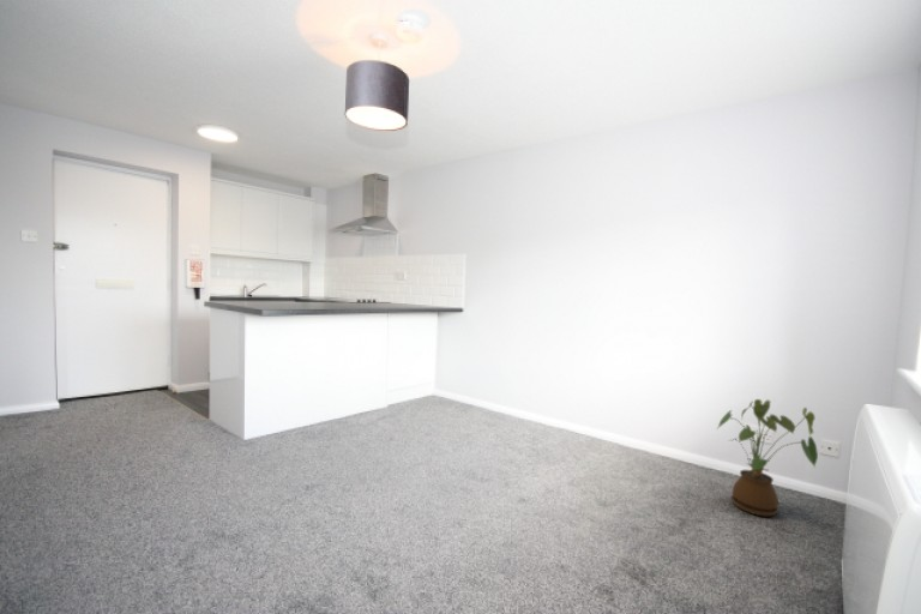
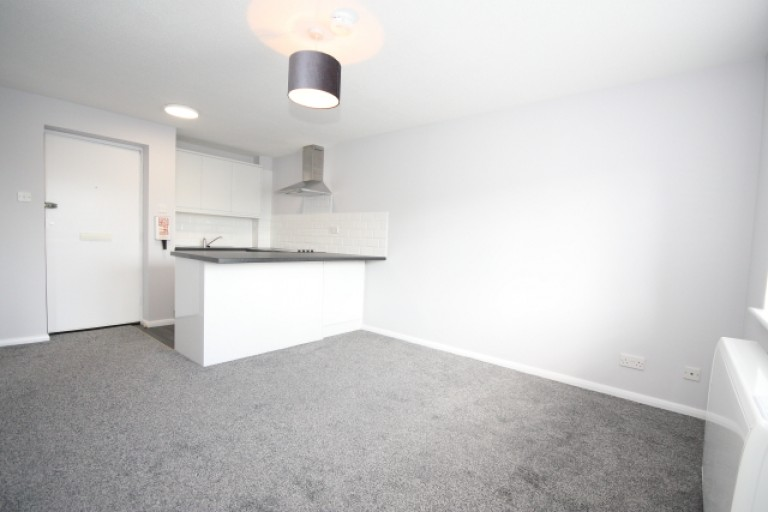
- house plant [717,398,819,518]
